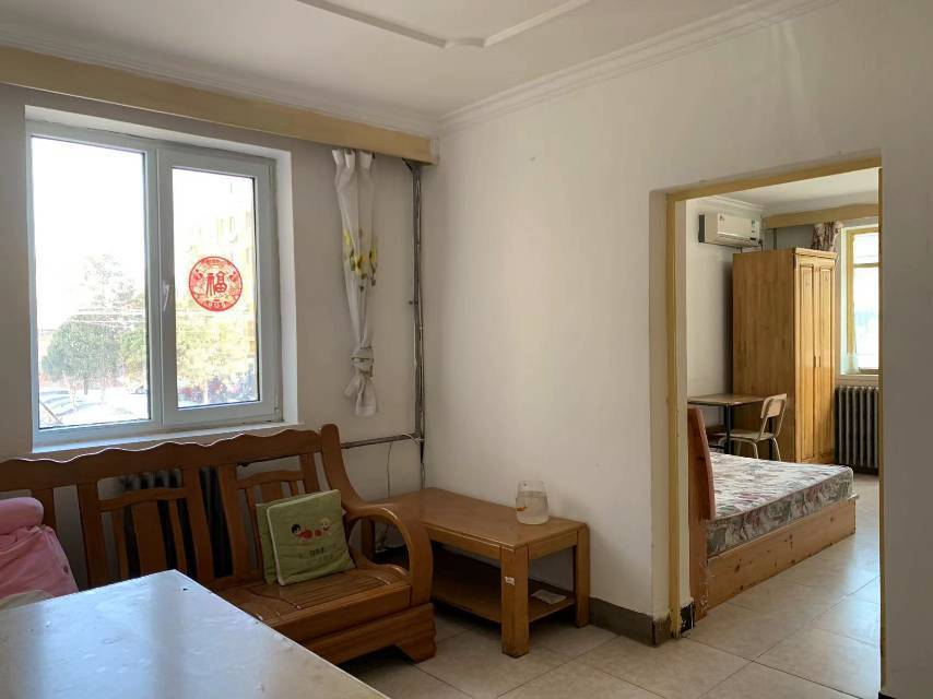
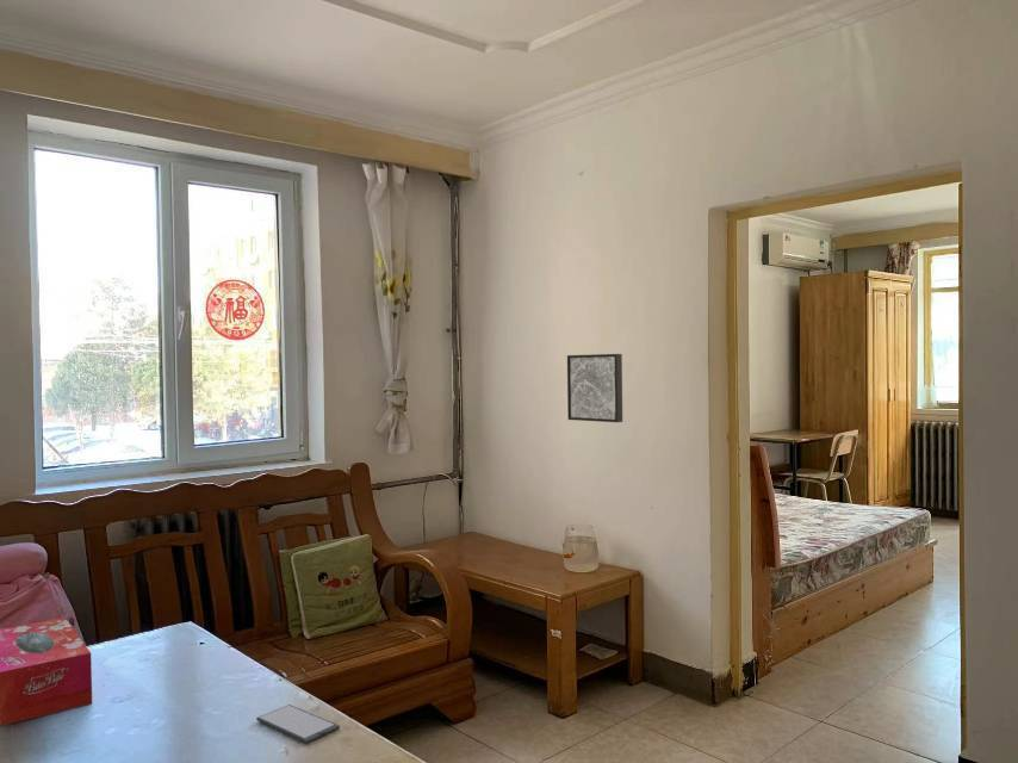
+ wall art [566,353,623,423]
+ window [255,703,341,744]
+ tissue box [0,616,93,727]
